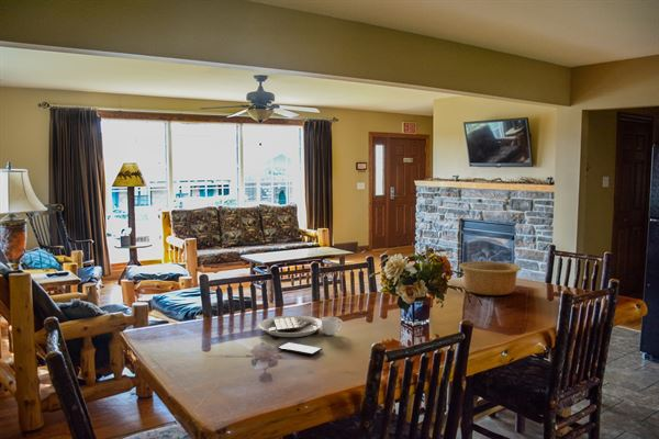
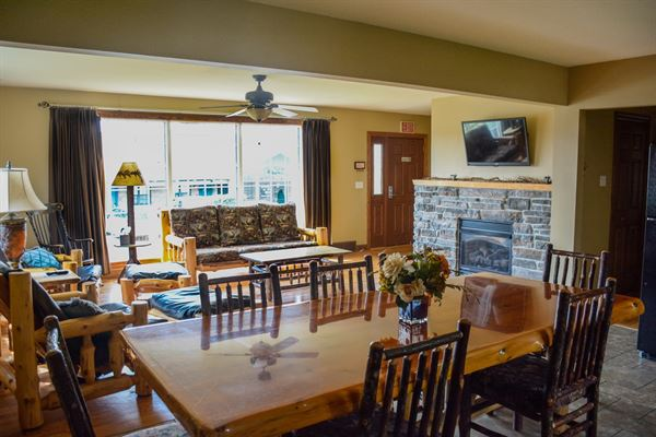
- placemat [258,315,344,357]
- bowl [458,260,523,296]
